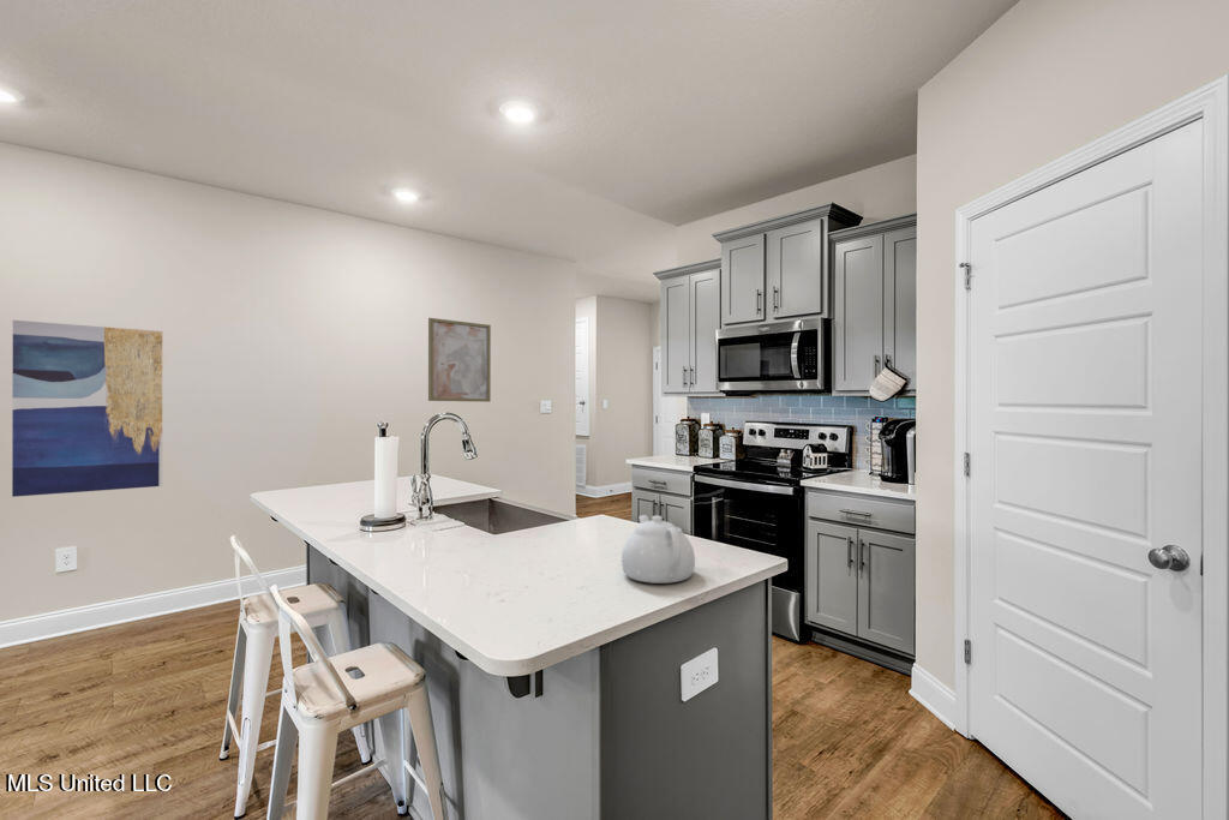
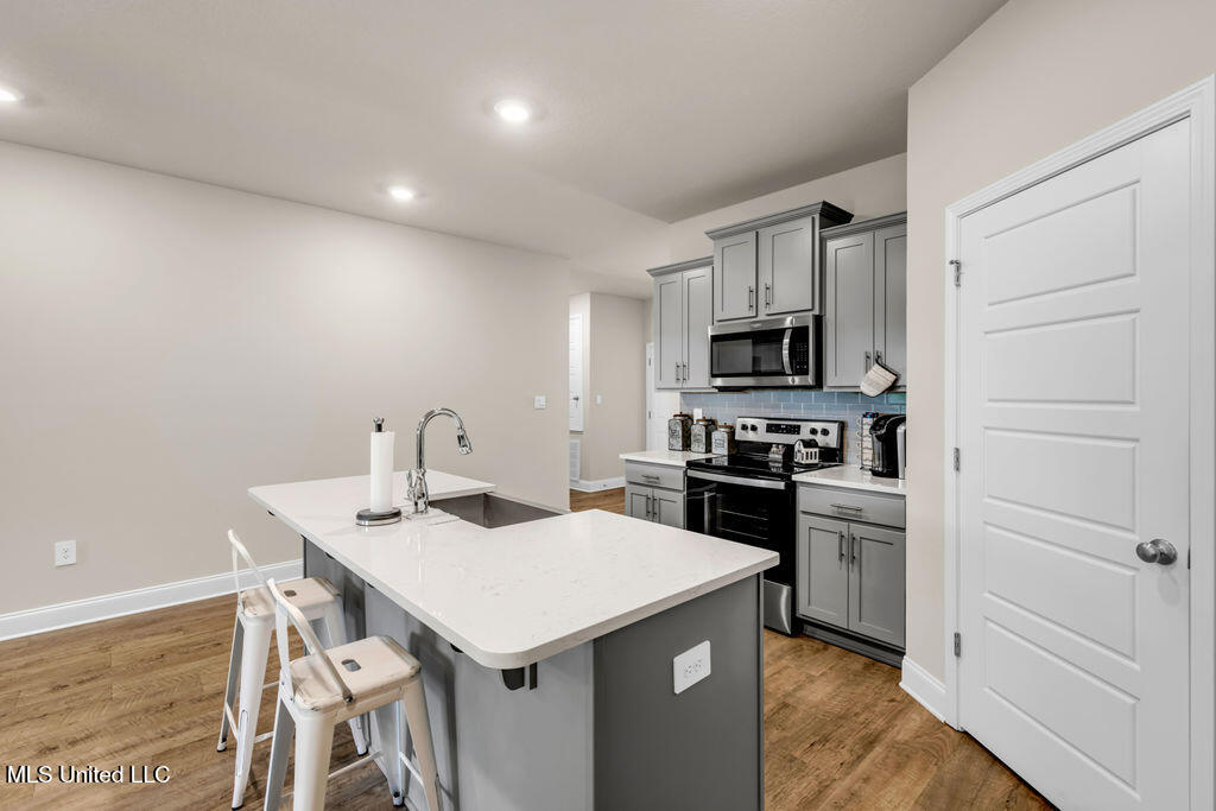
- wall art [11,319,163,498]
- wall art [427,317,492,403]
- teapot [621,514,696,585]
